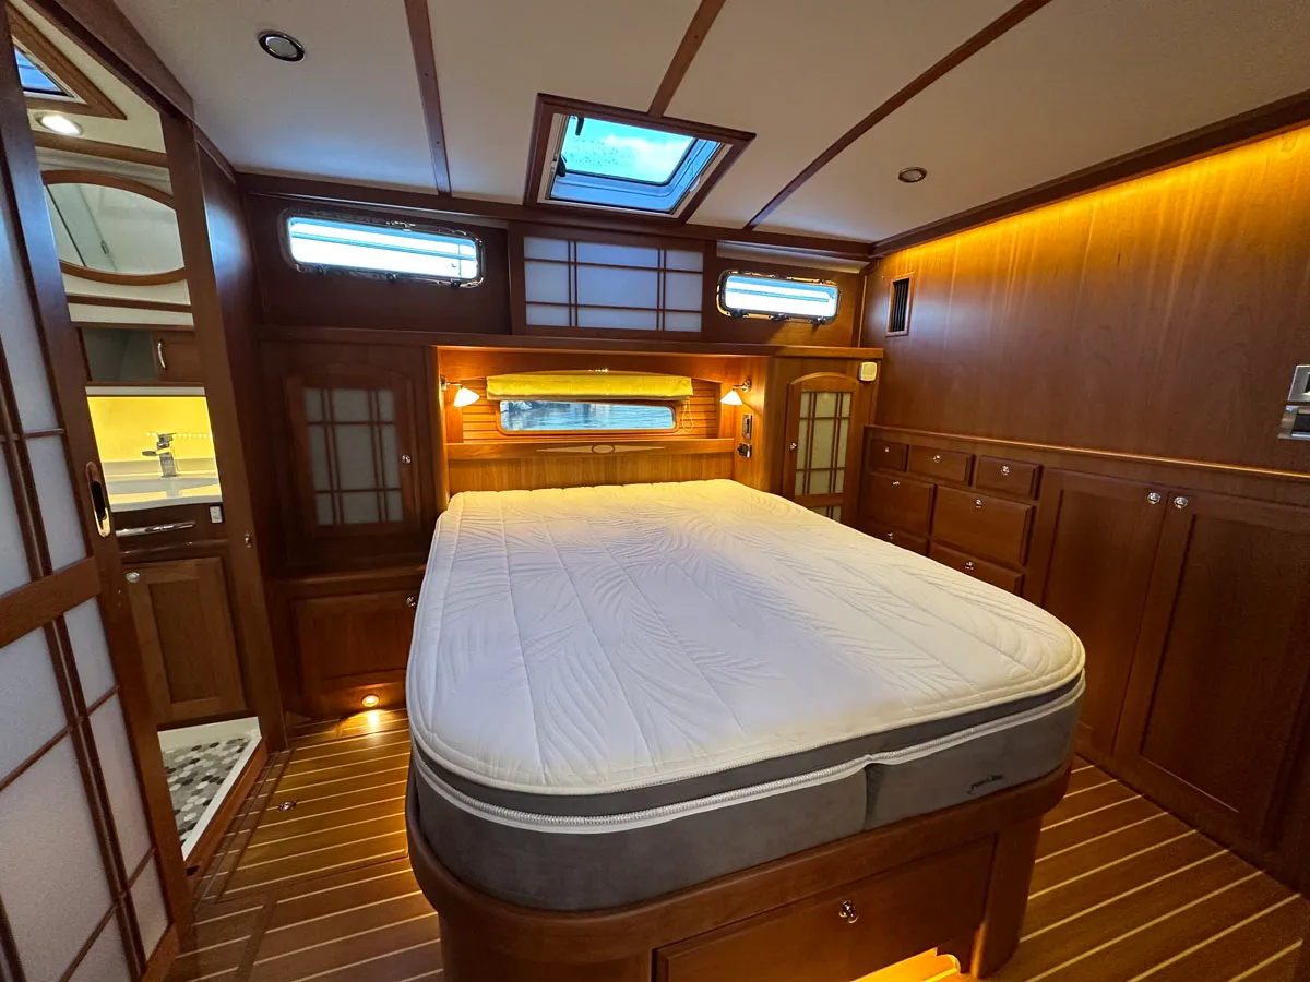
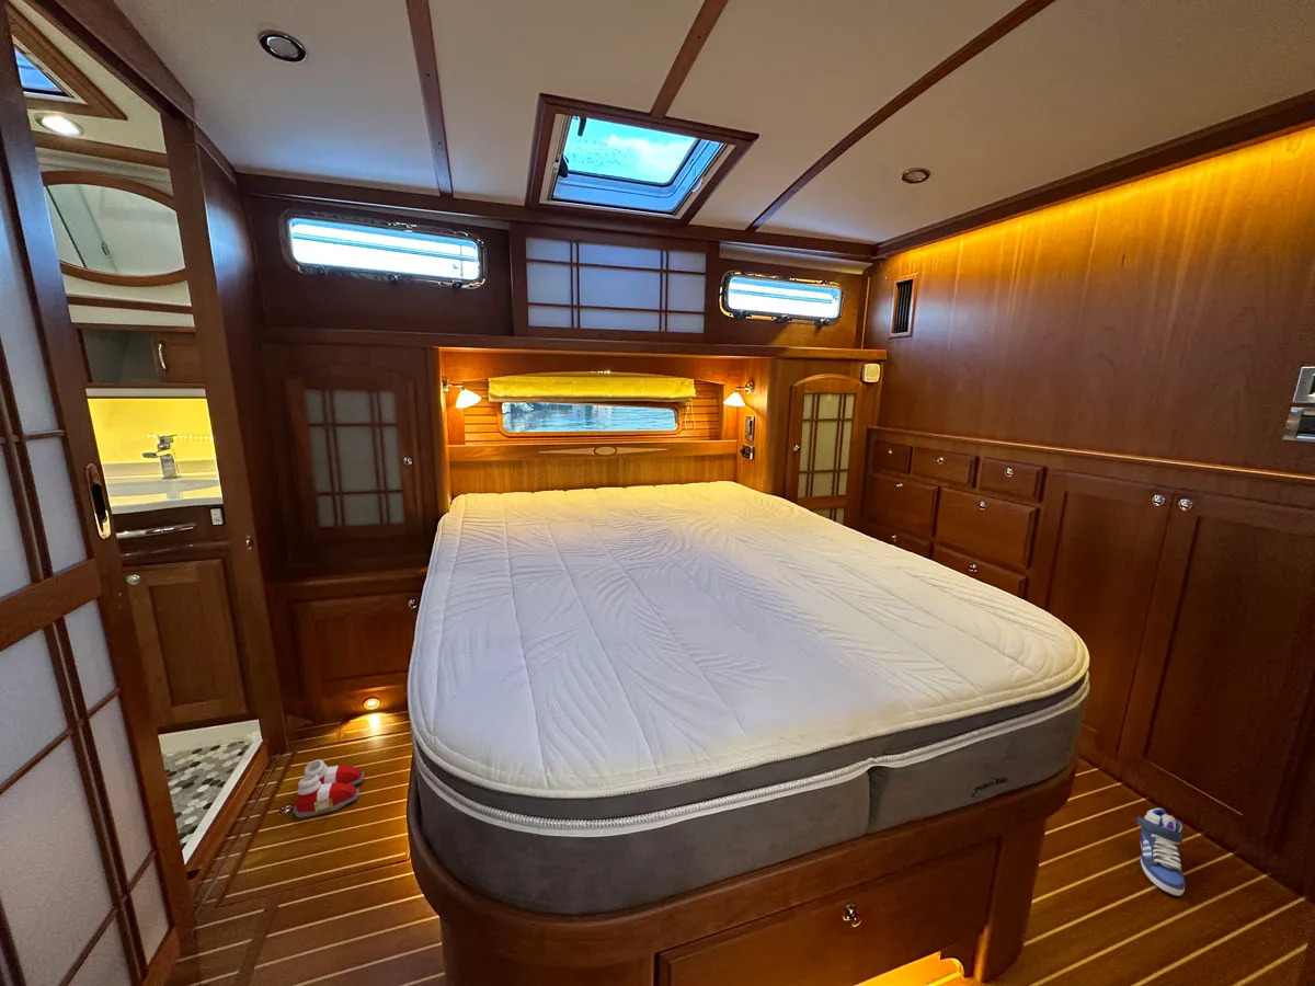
+ slippers [293,759,365,818]
+ sneaker [1136,807,1187,897]
